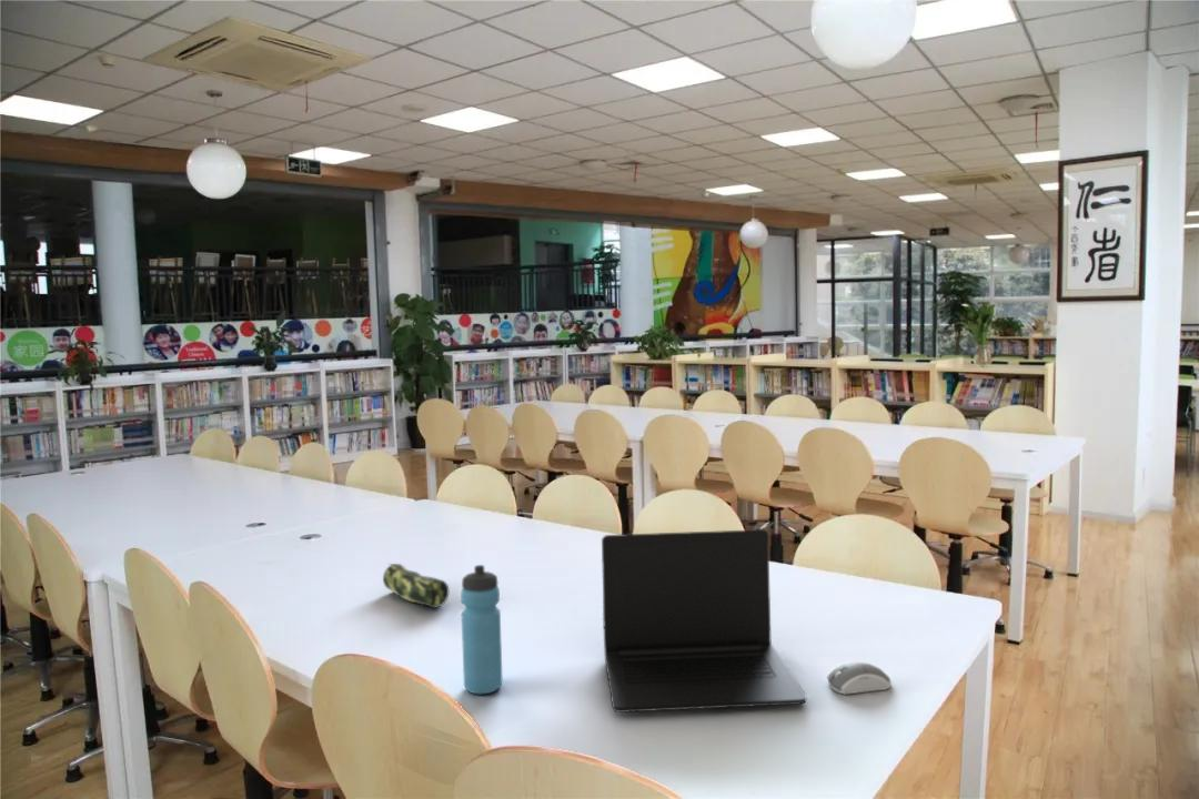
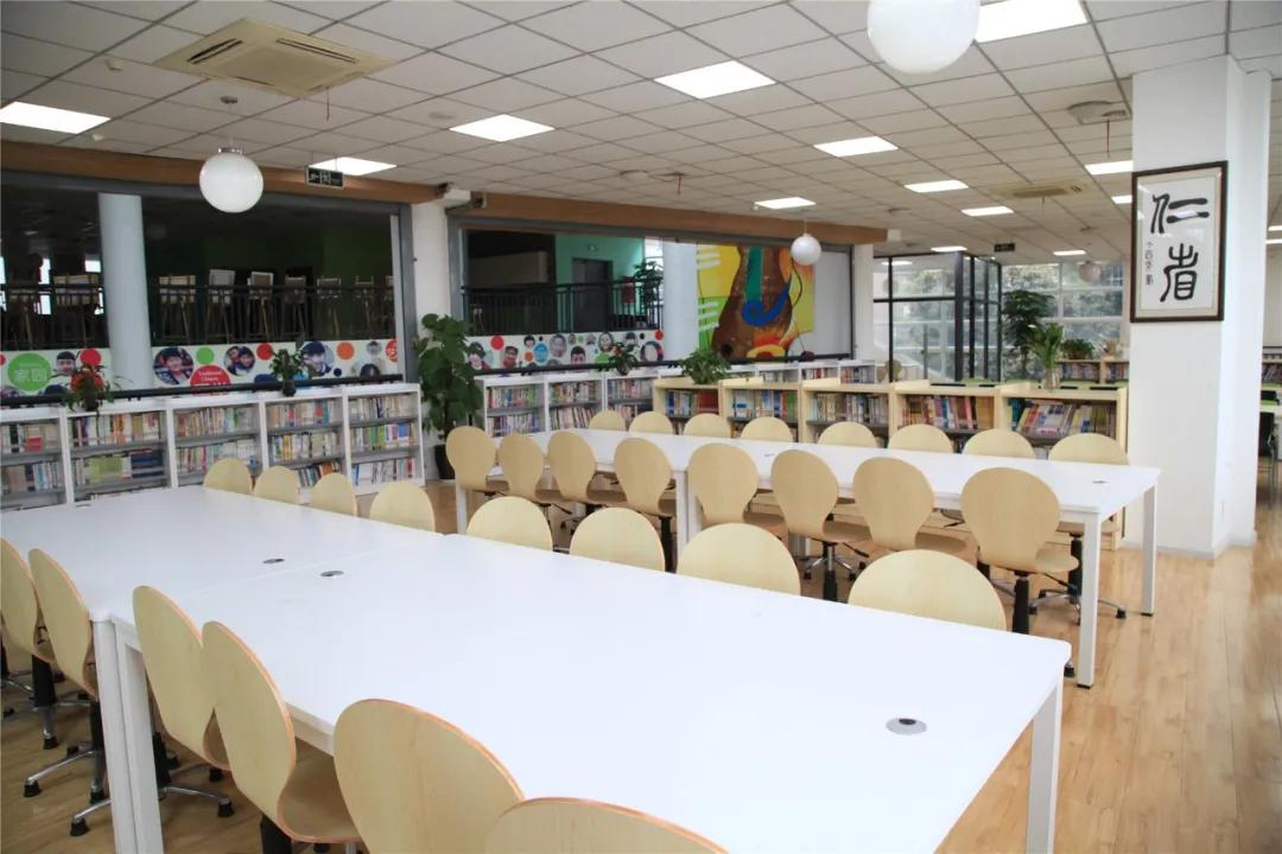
- pencil case [382,563,450,609]
- water bottle [460,564,503,696]
- laptop [601,528,807,714]
- computer mouse [826,661,893,696]
